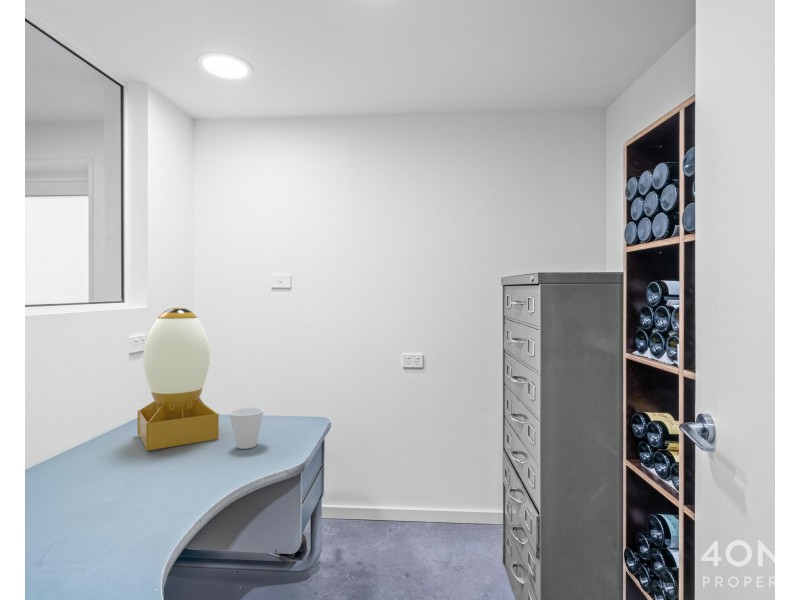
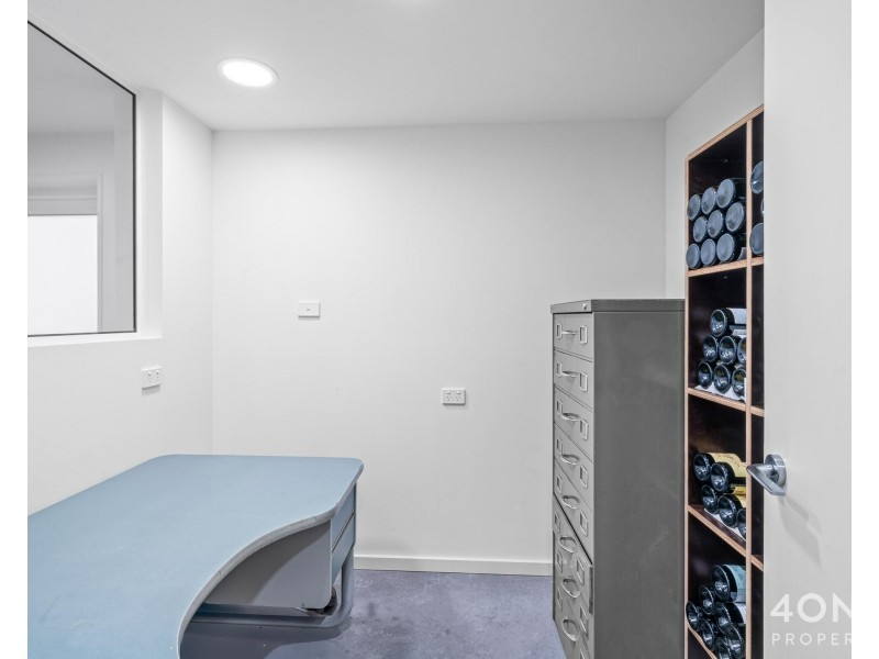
- desk lamp [137,306,220,452]
- cup [228,407,265,450]
